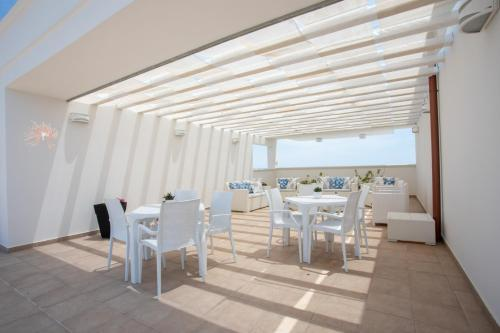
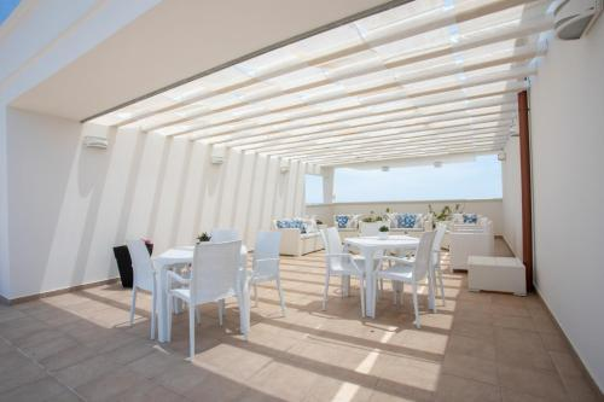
- wall sculpture [22,120,60,153]
